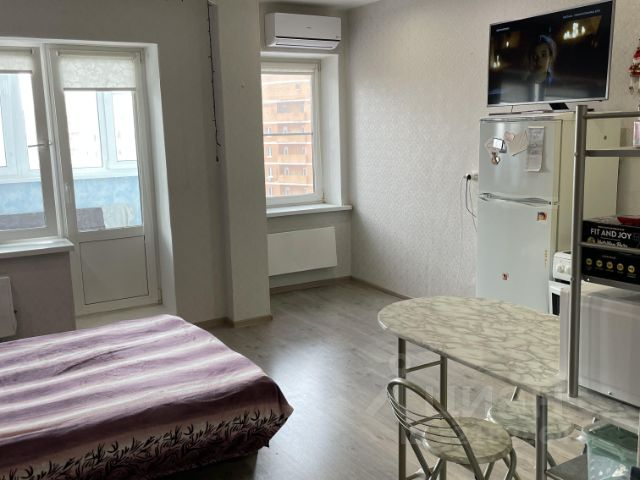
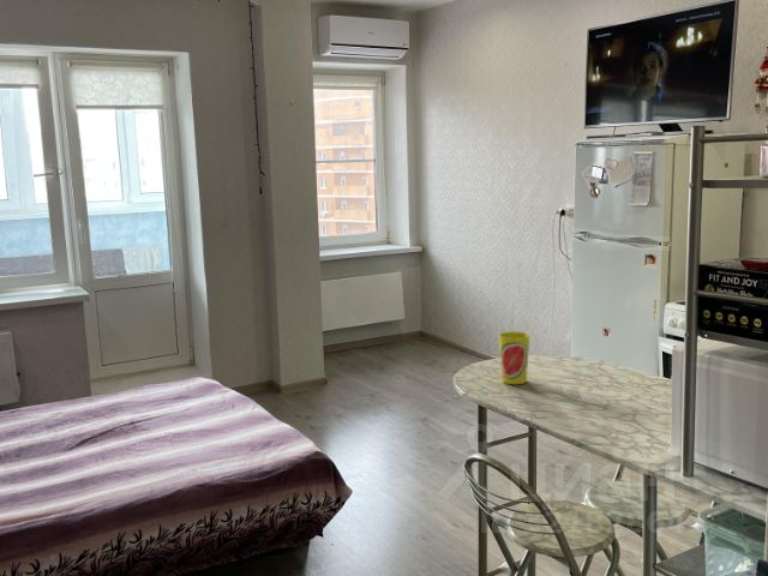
+ cup [498,330,530,385]
